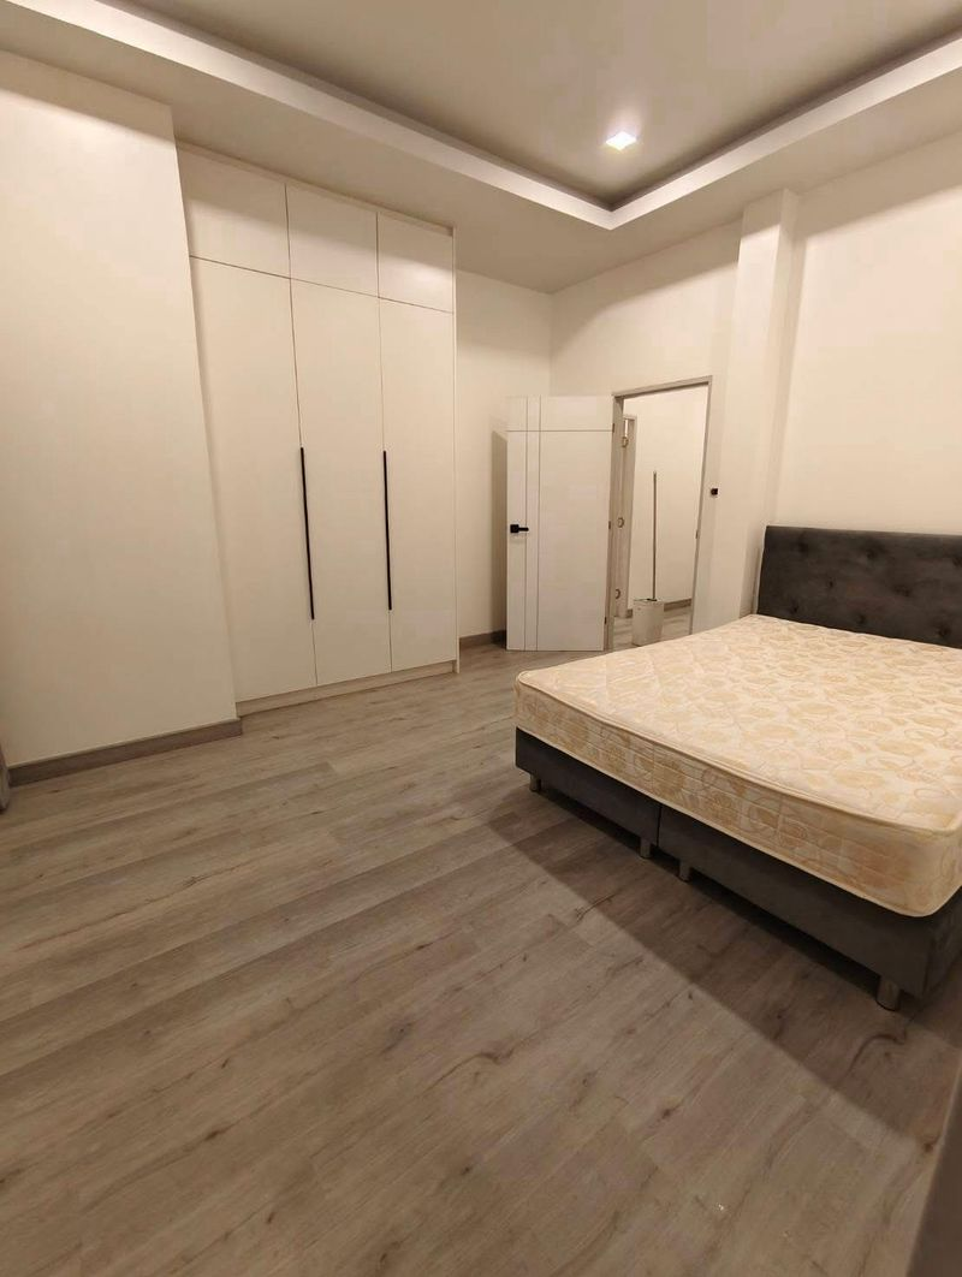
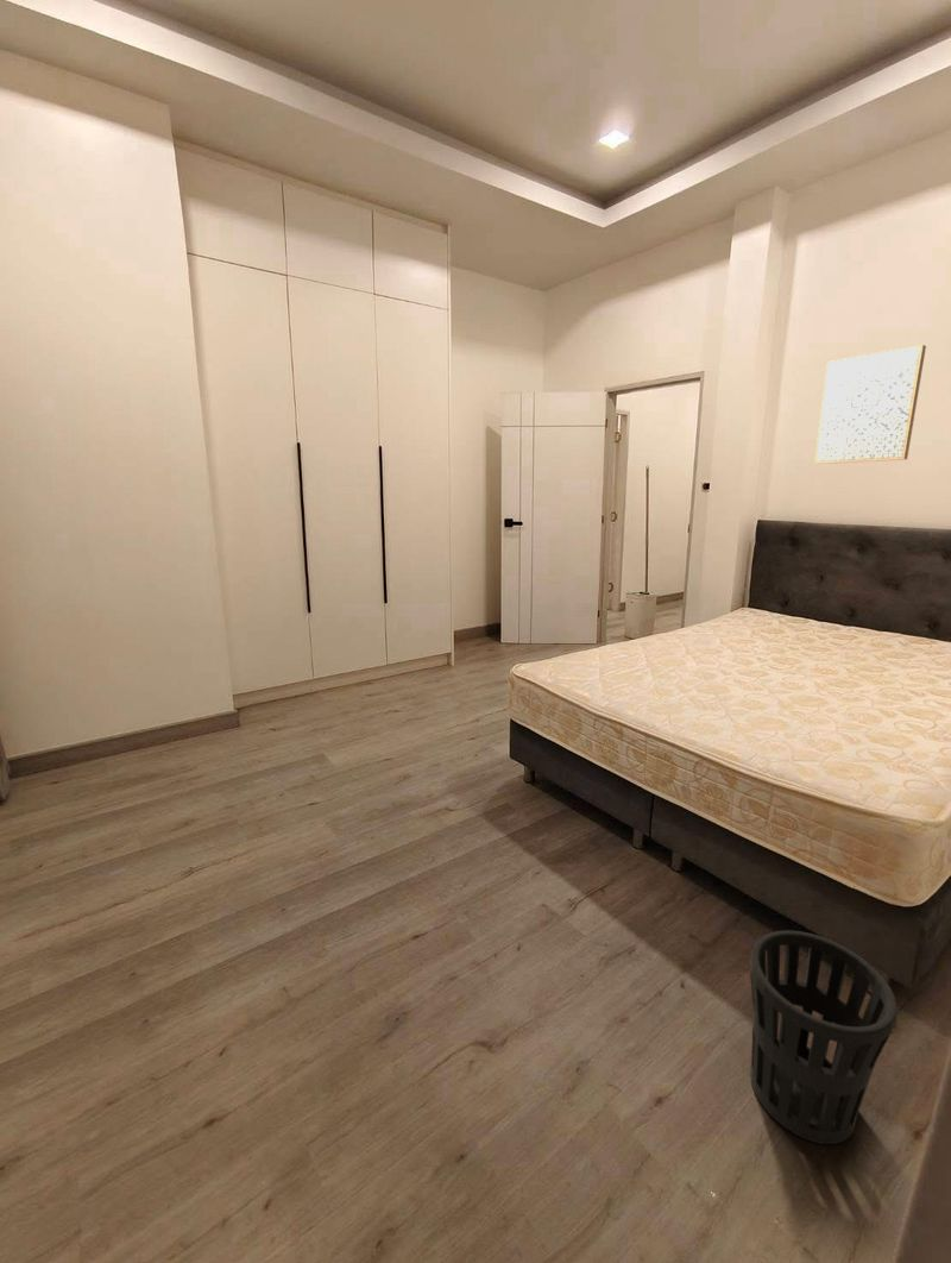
+ wall art [813,344,927,465]
+ wastebasket [749,929,899,1145]
